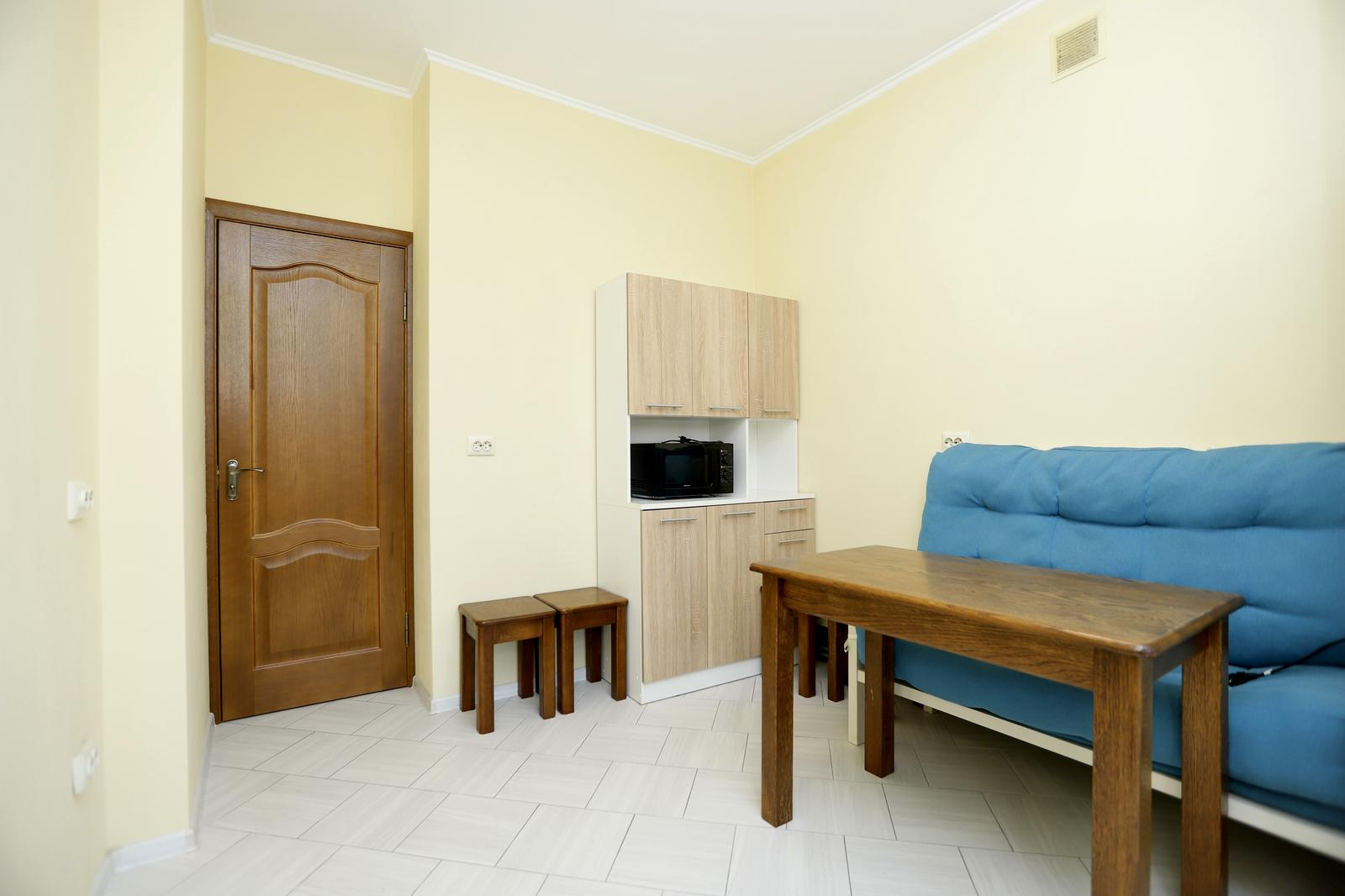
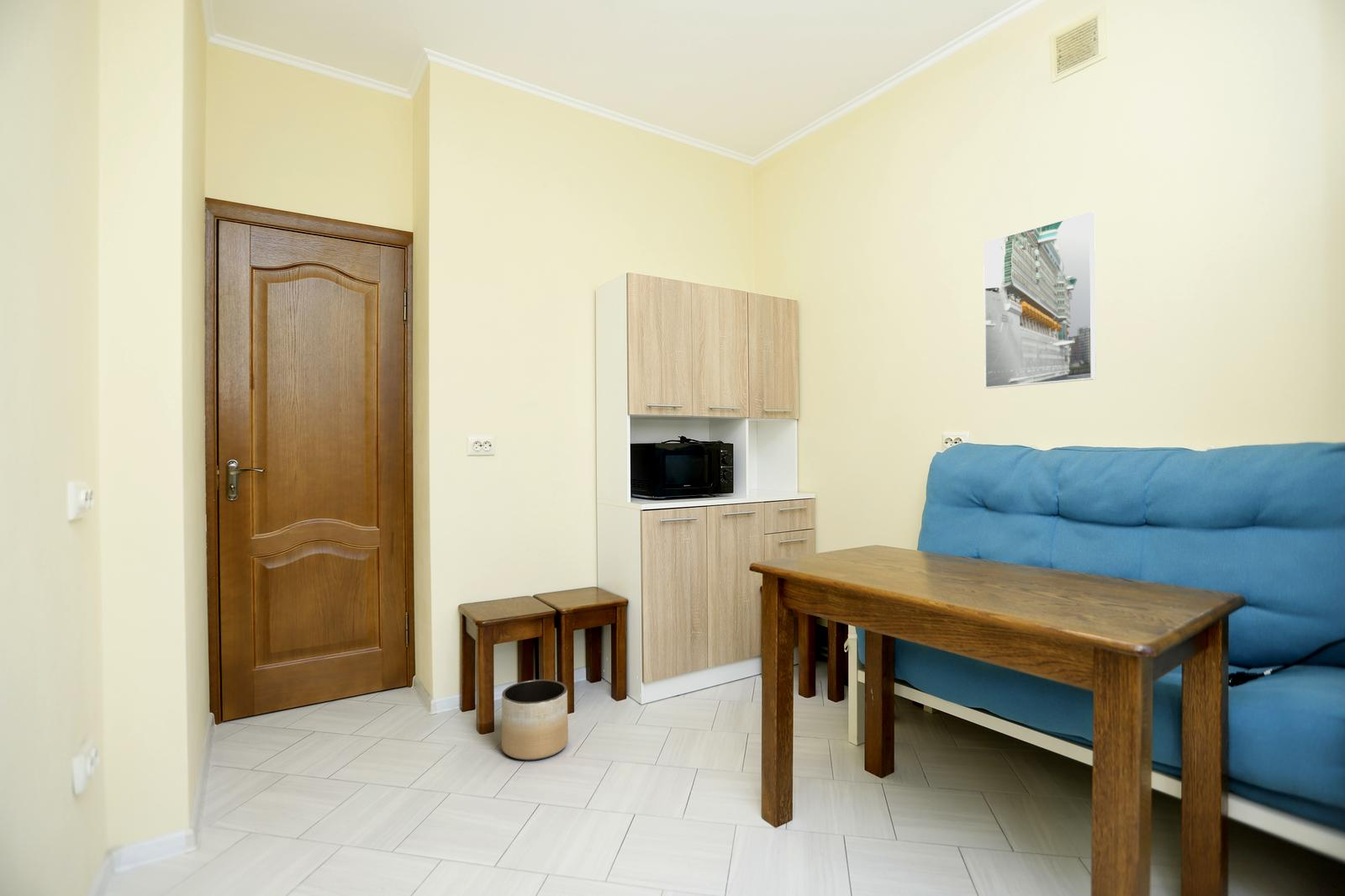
+ planter [501,679,569,761]
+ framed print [983,211,1097,389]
